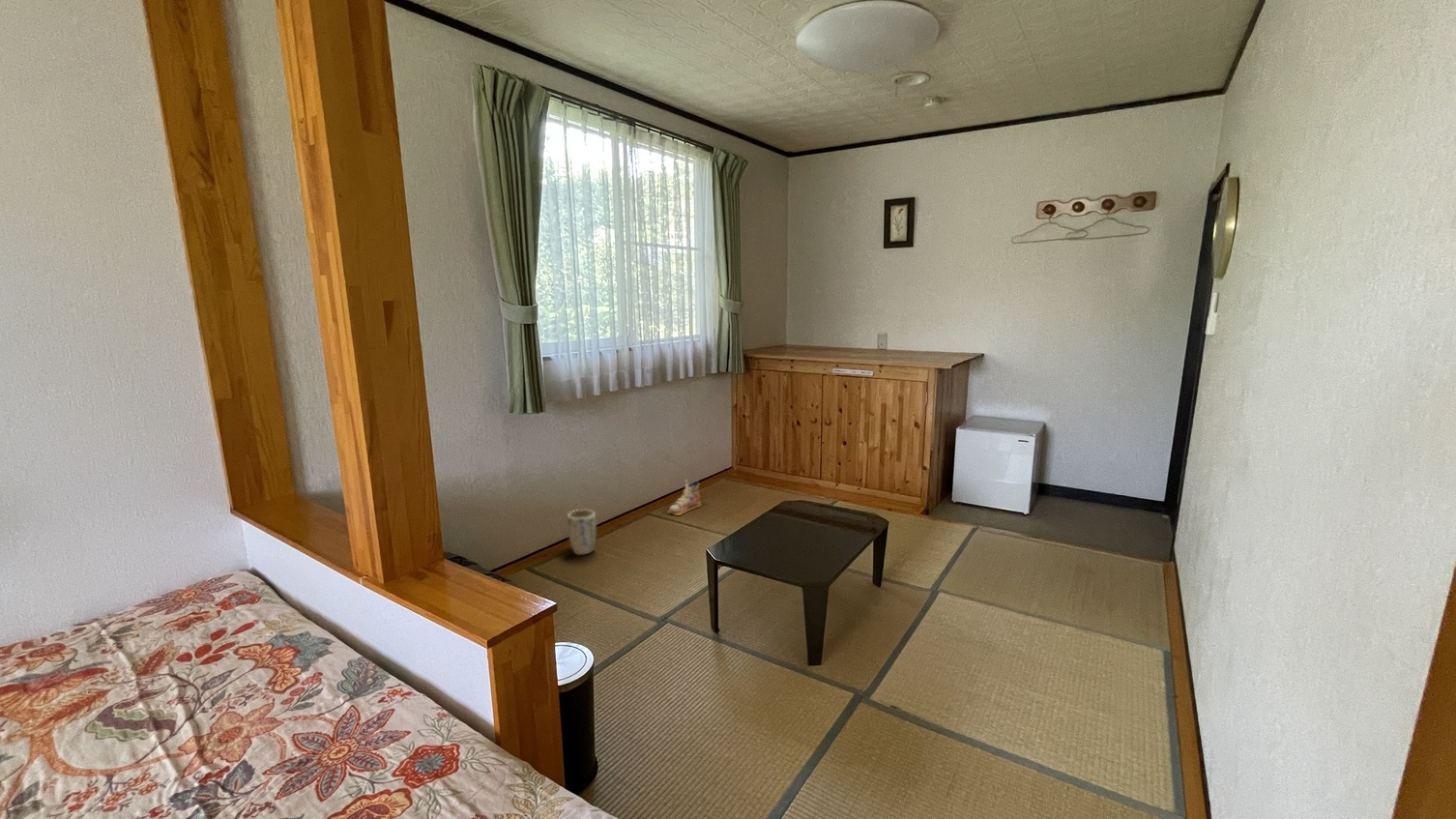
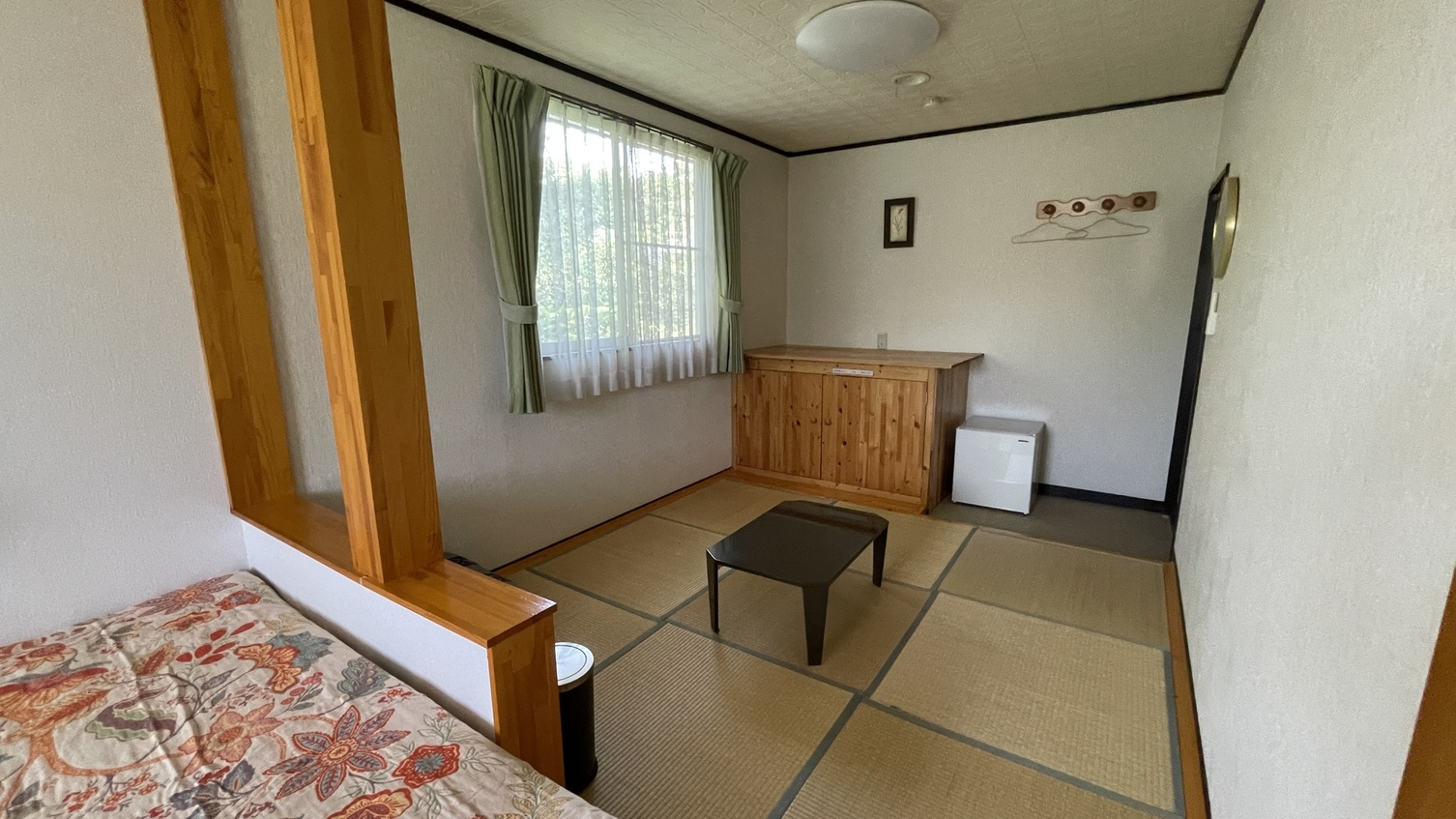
- plant pot [567,509,597,556]
- shoe [666,479,703,516]
